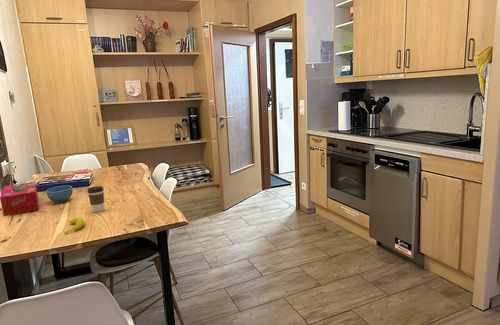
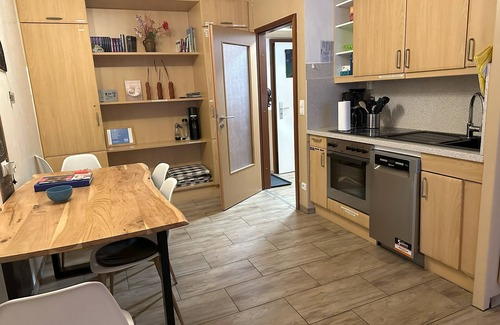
- banana [63,217,85,235]
- tissue box [0,181,40,217]
- coffee cup [87,185,105,213]
